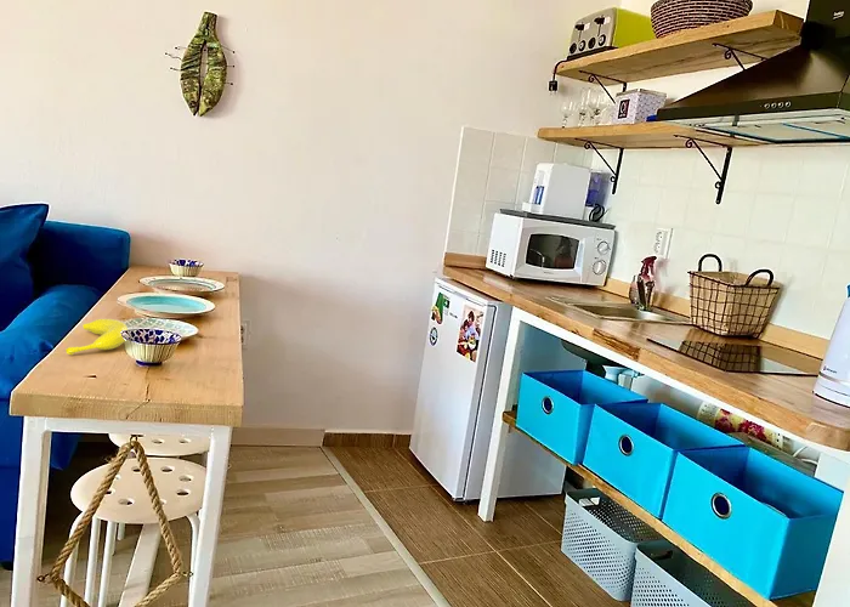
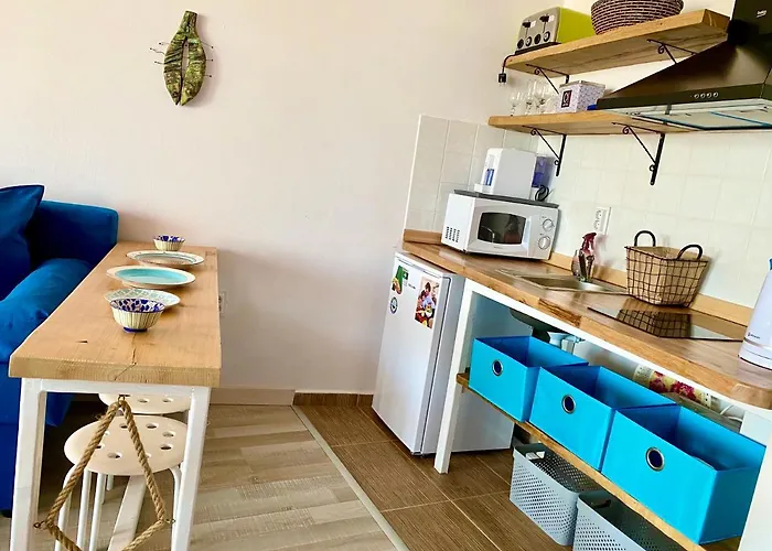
- banana [64,318,129,356]
